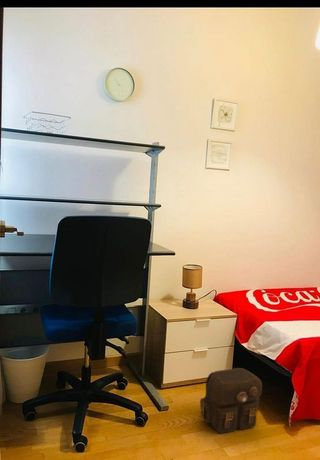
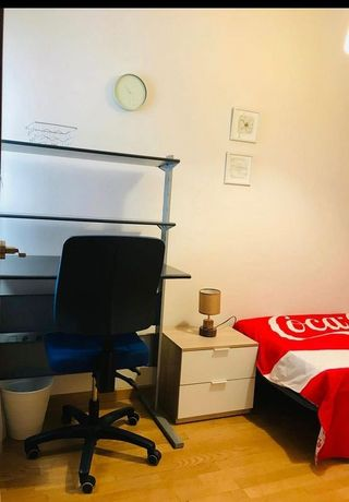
- backpack [199,367,263,434]
